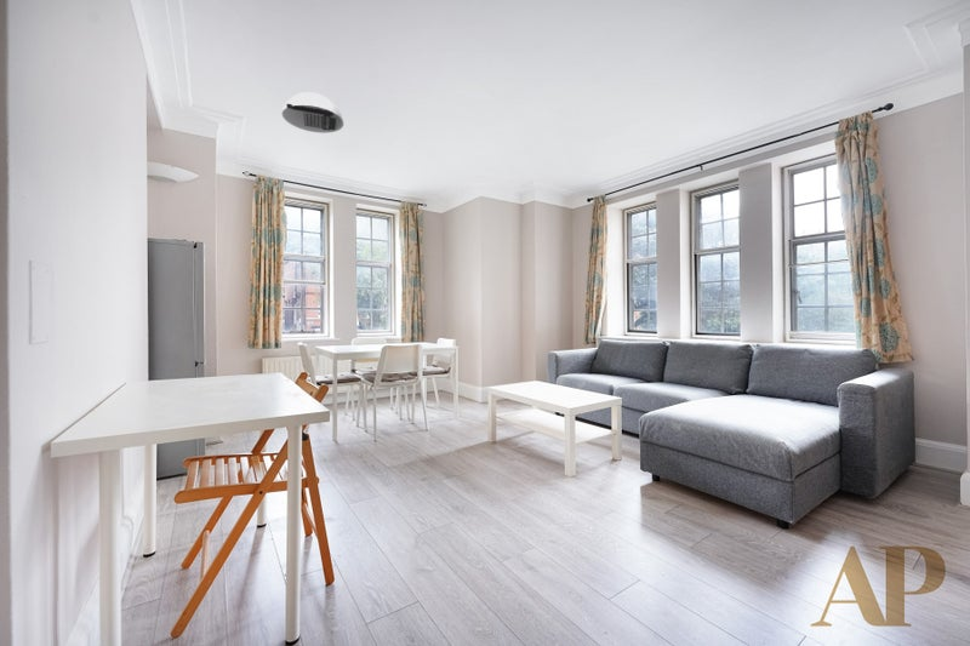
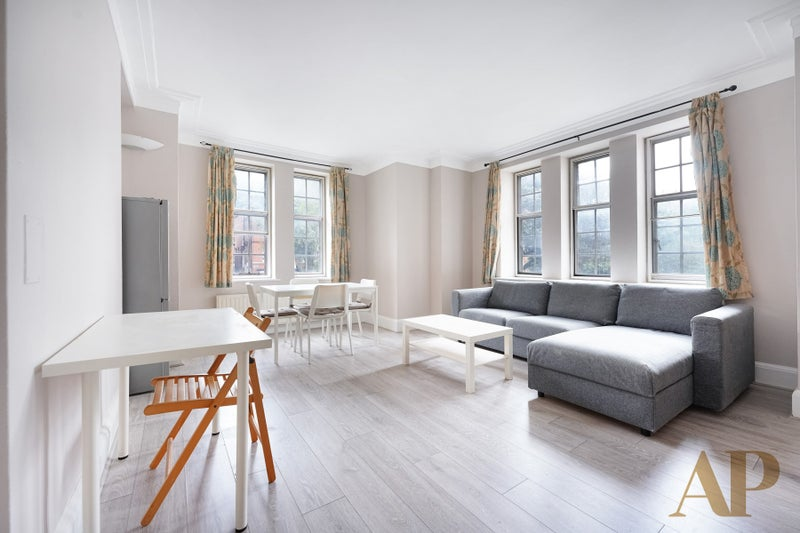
- ceiling light [281,91,344,135]
